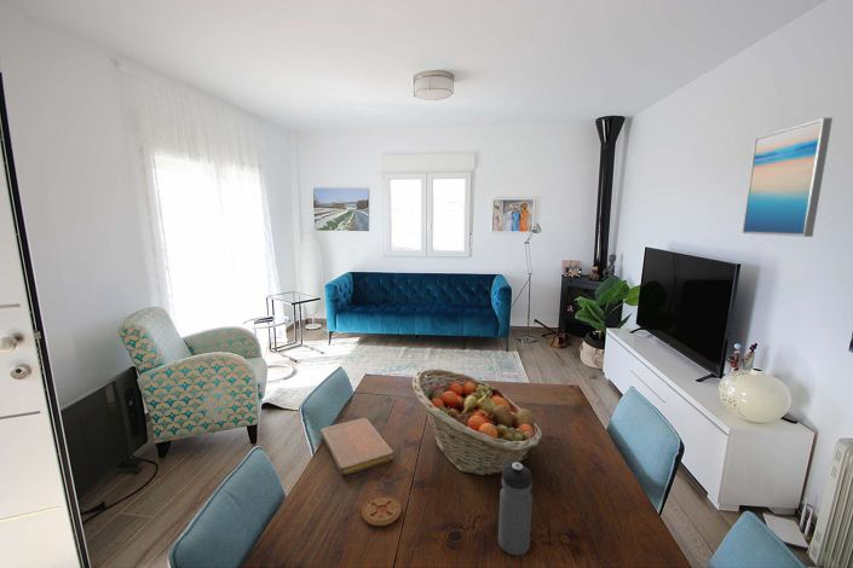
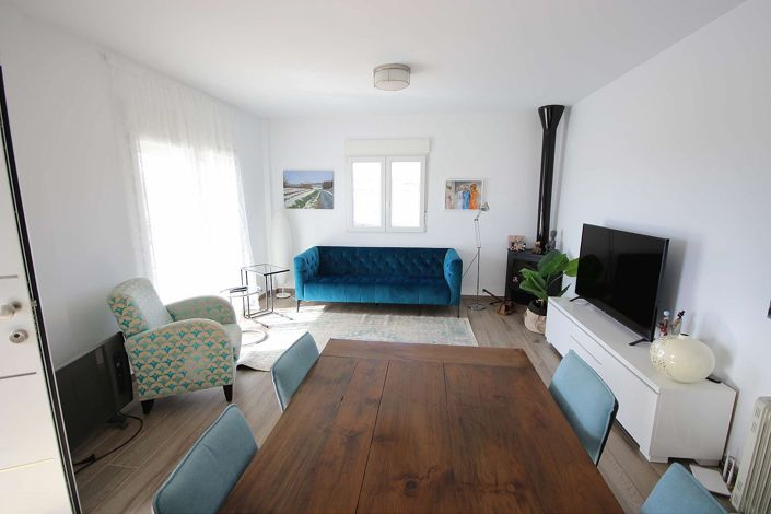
- fruit basket [410,369,543,477]
- notebook [318,417,394,477]
- water bottle [497,463,534,556]
- wall art [742,116,834,238]
- coaster [361,494,403,527]
